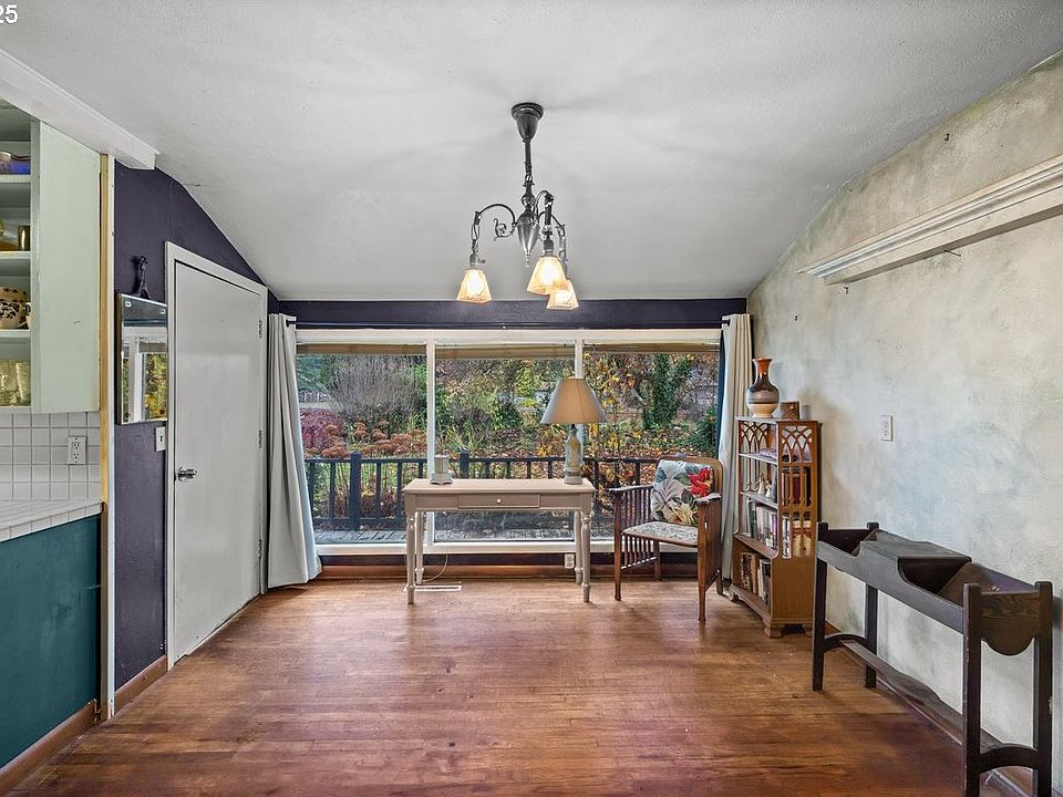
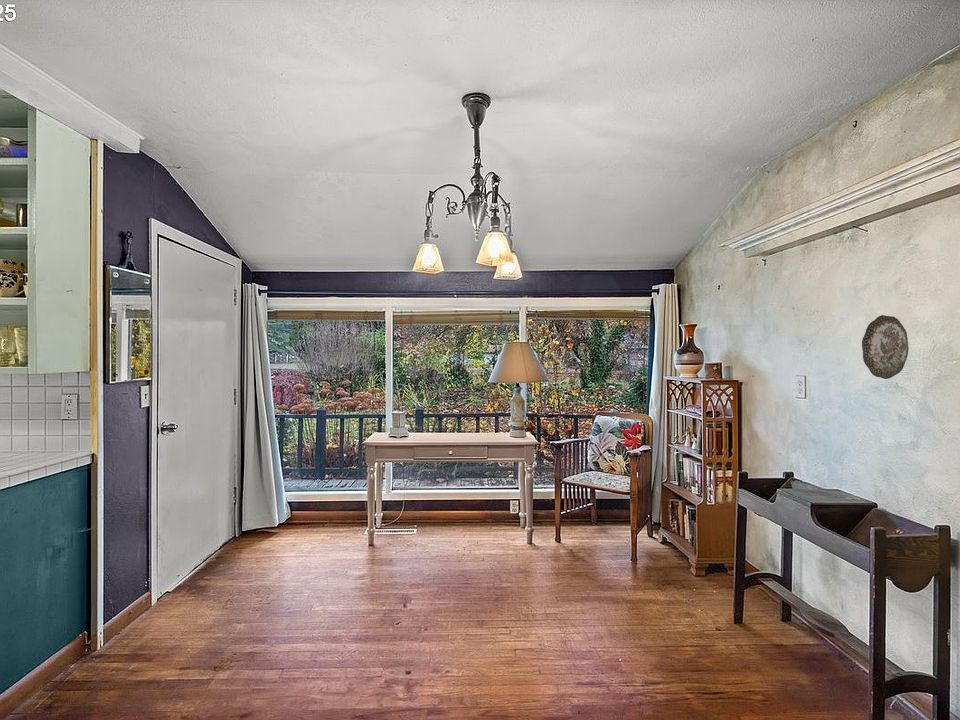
+ decorative plate [861,314,909,380]
